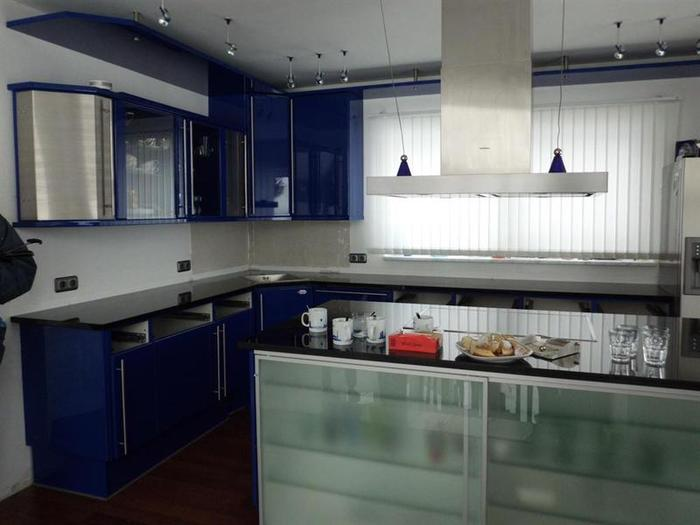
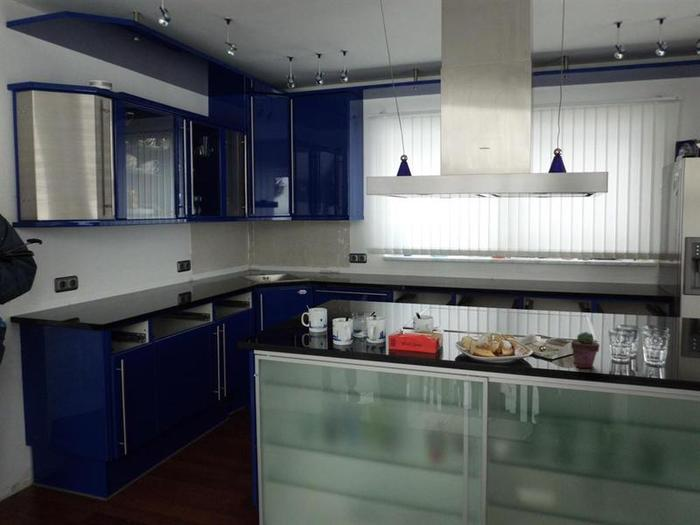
+ potted succulent [570,331,600,369]
